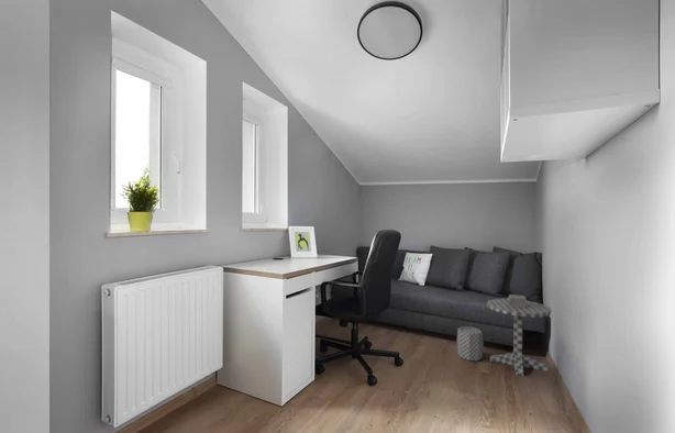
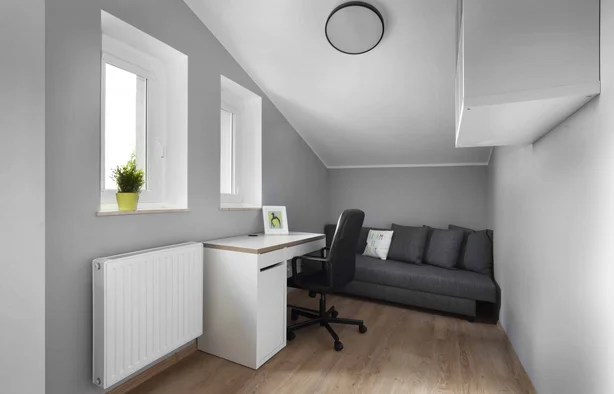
- side table [456,293,553,377]
